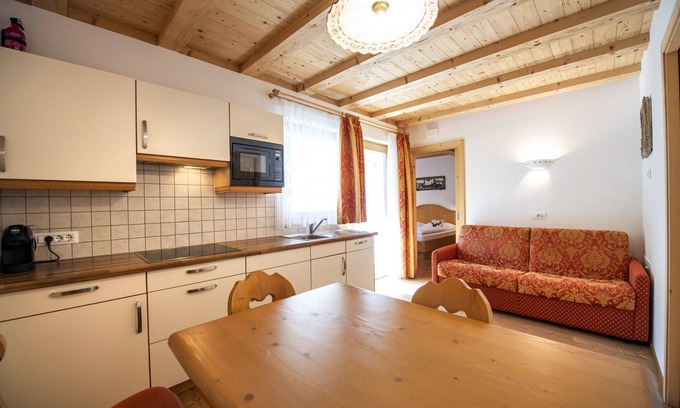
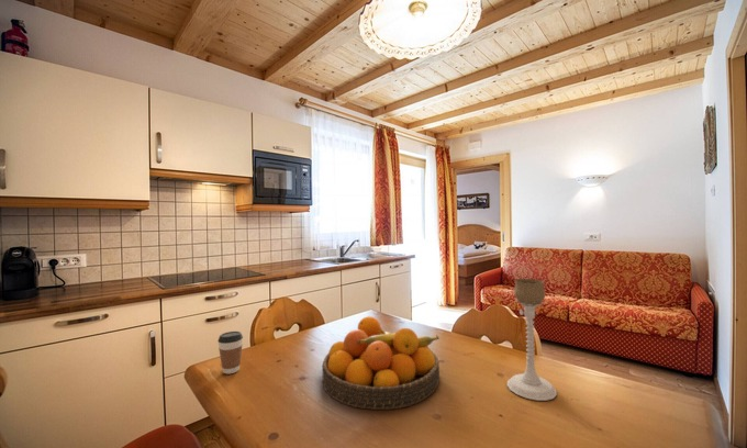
+ candle holder [506,278,558,402]
+ fruit bowl [321,315,441,411]
+ coffee cup [216,331,244,374]
